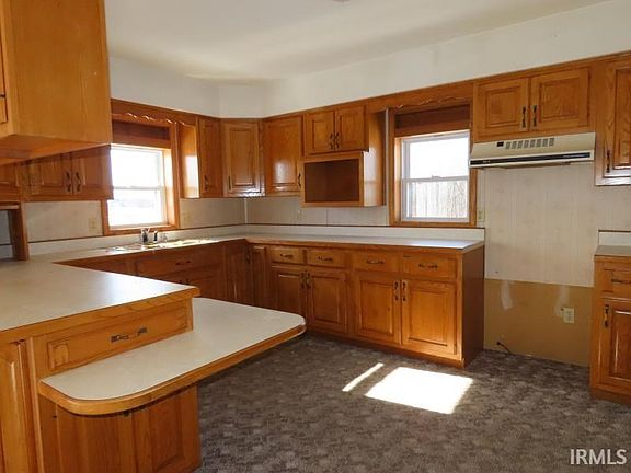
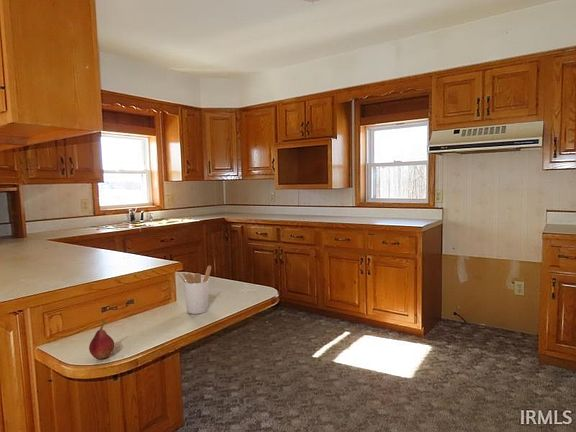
+ utensil holder [177,265,212,315]
+ fruit [88,318,115,360]
